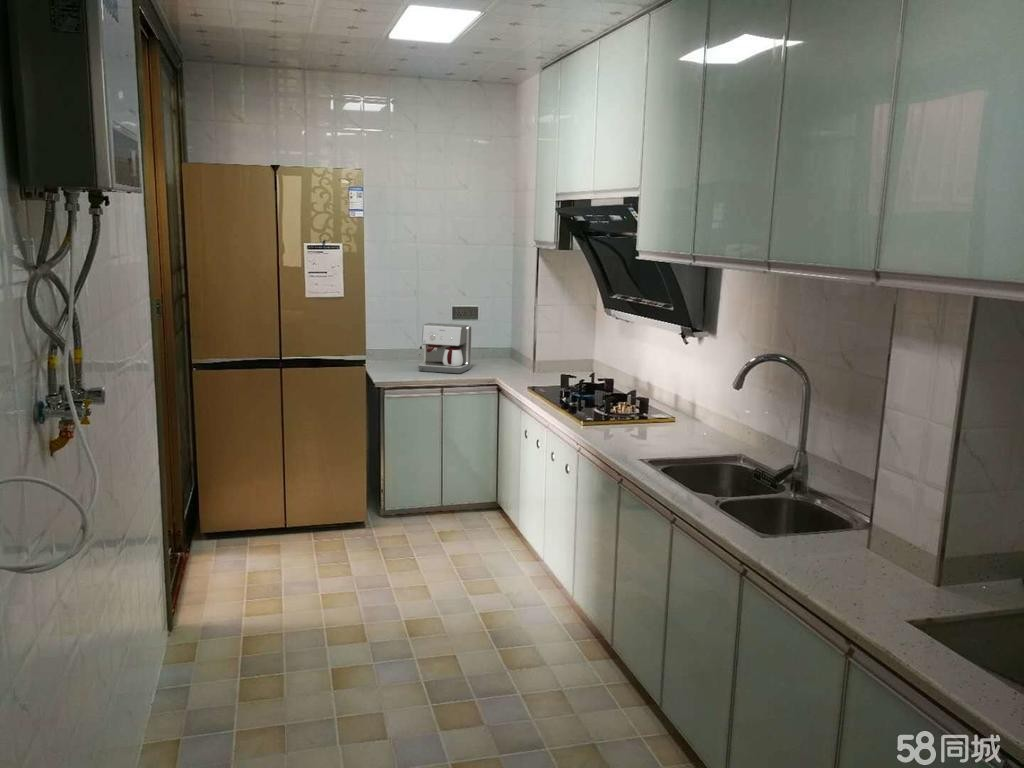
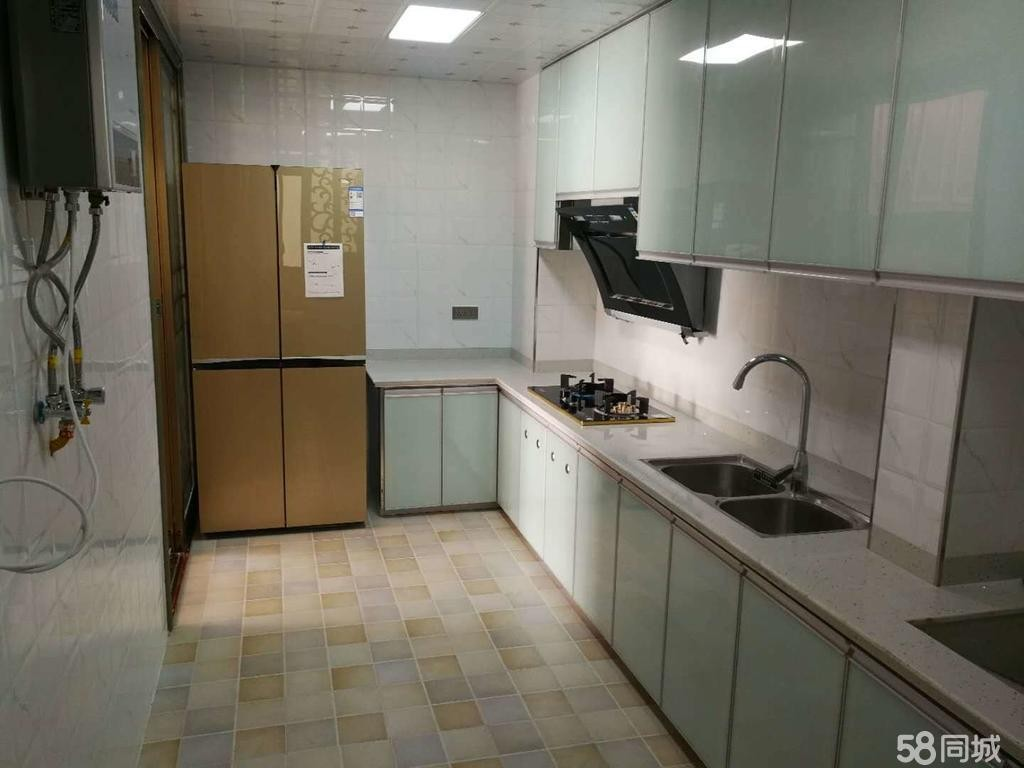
- coffee maker [418,322,473,375]
